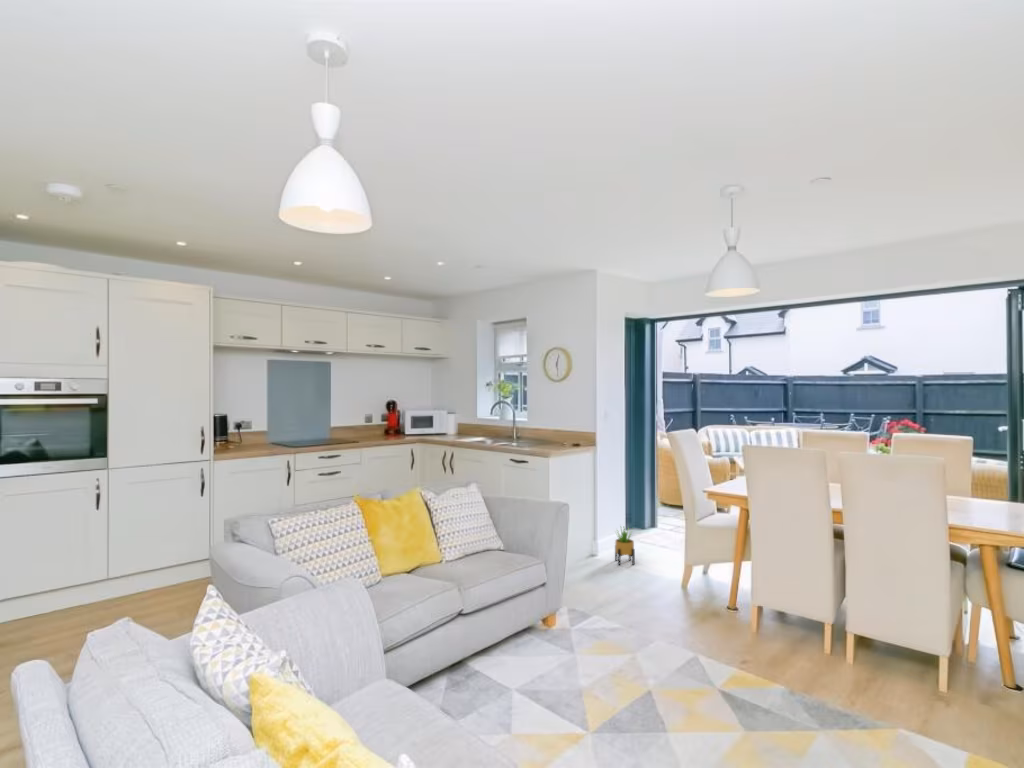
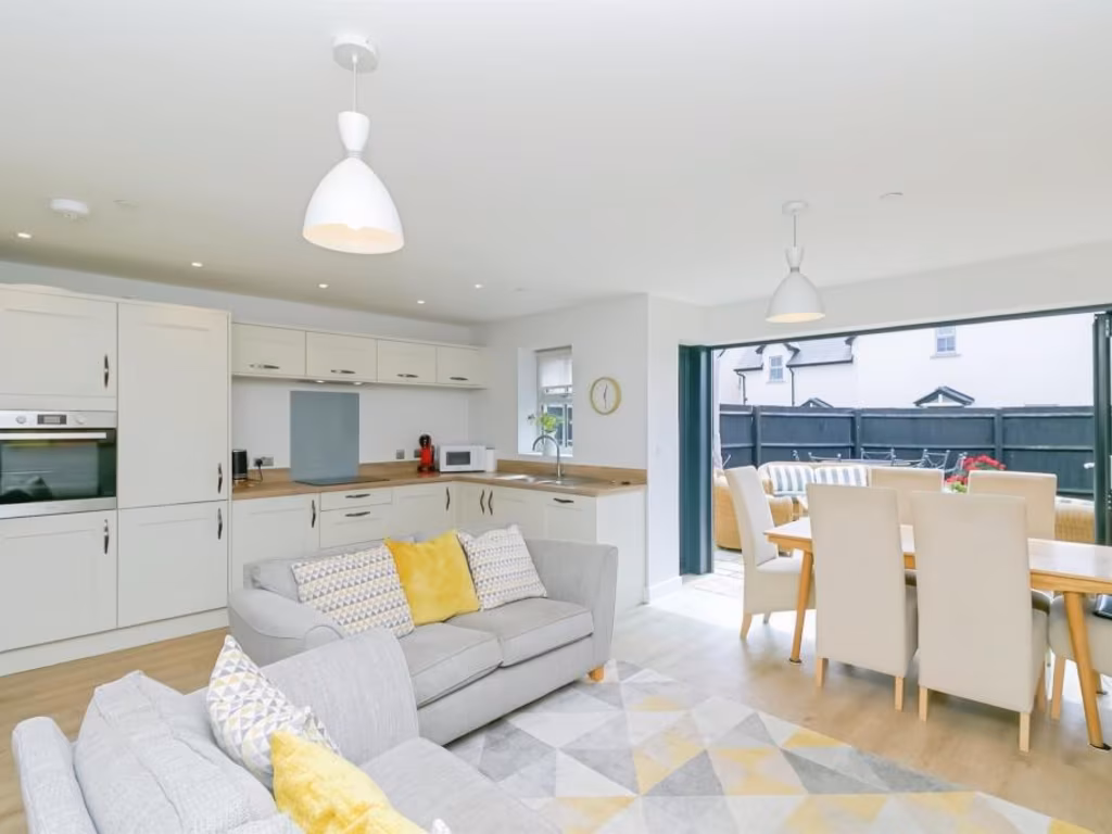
- potted plant [612,523,636,566]
